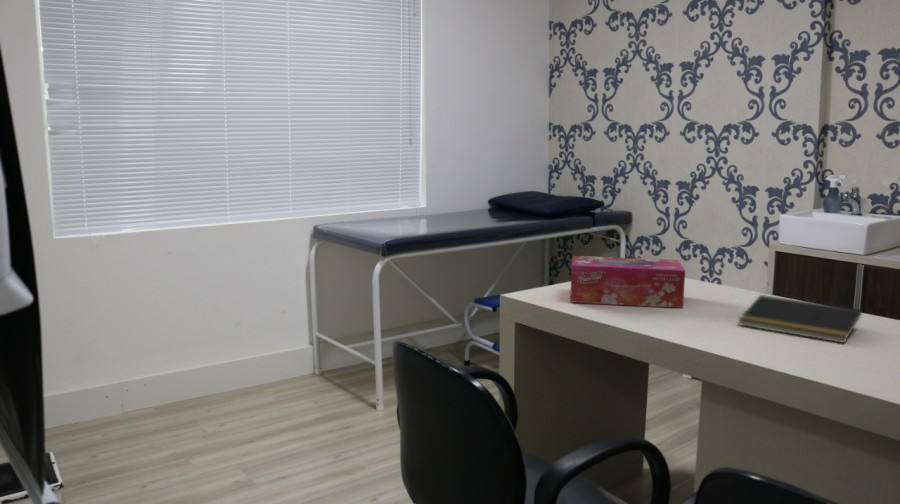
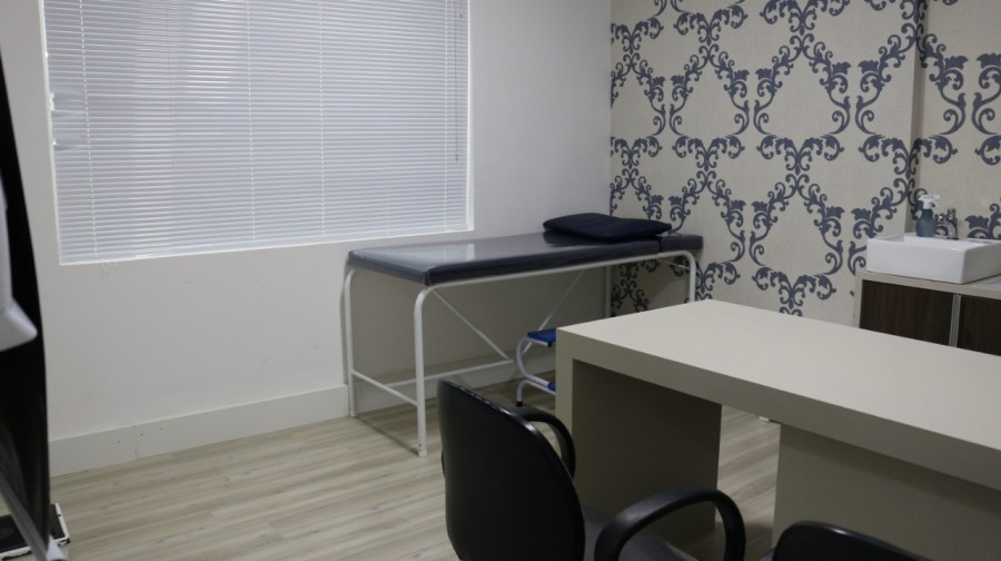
- tissue box [569,255,686,309]
- notepad [737,294,863,344]
